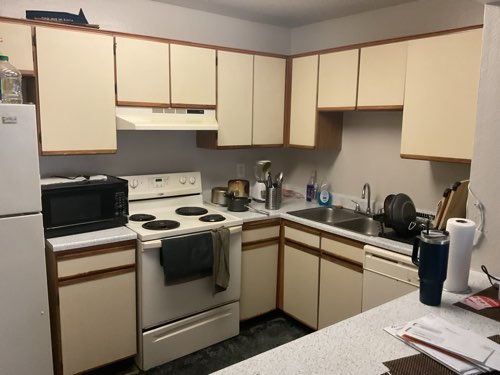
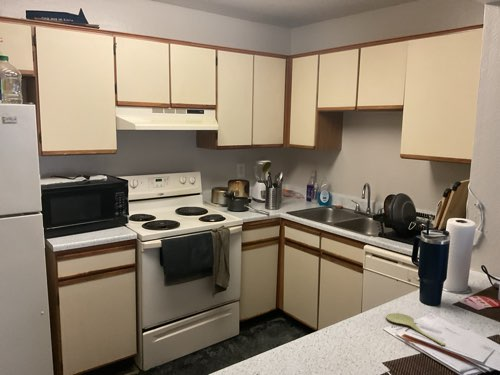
+ spoon [385,312,447,346]
